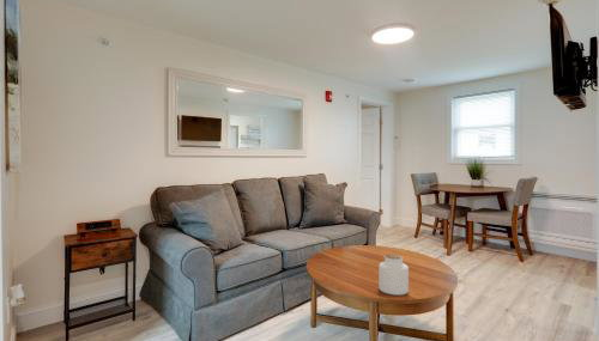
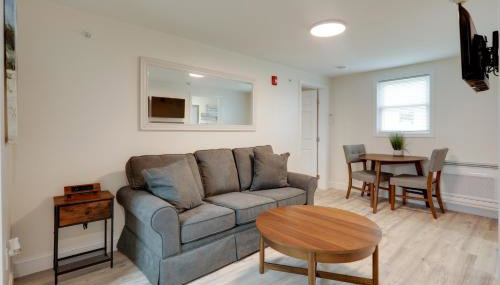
- jar [377,252,410,297]
